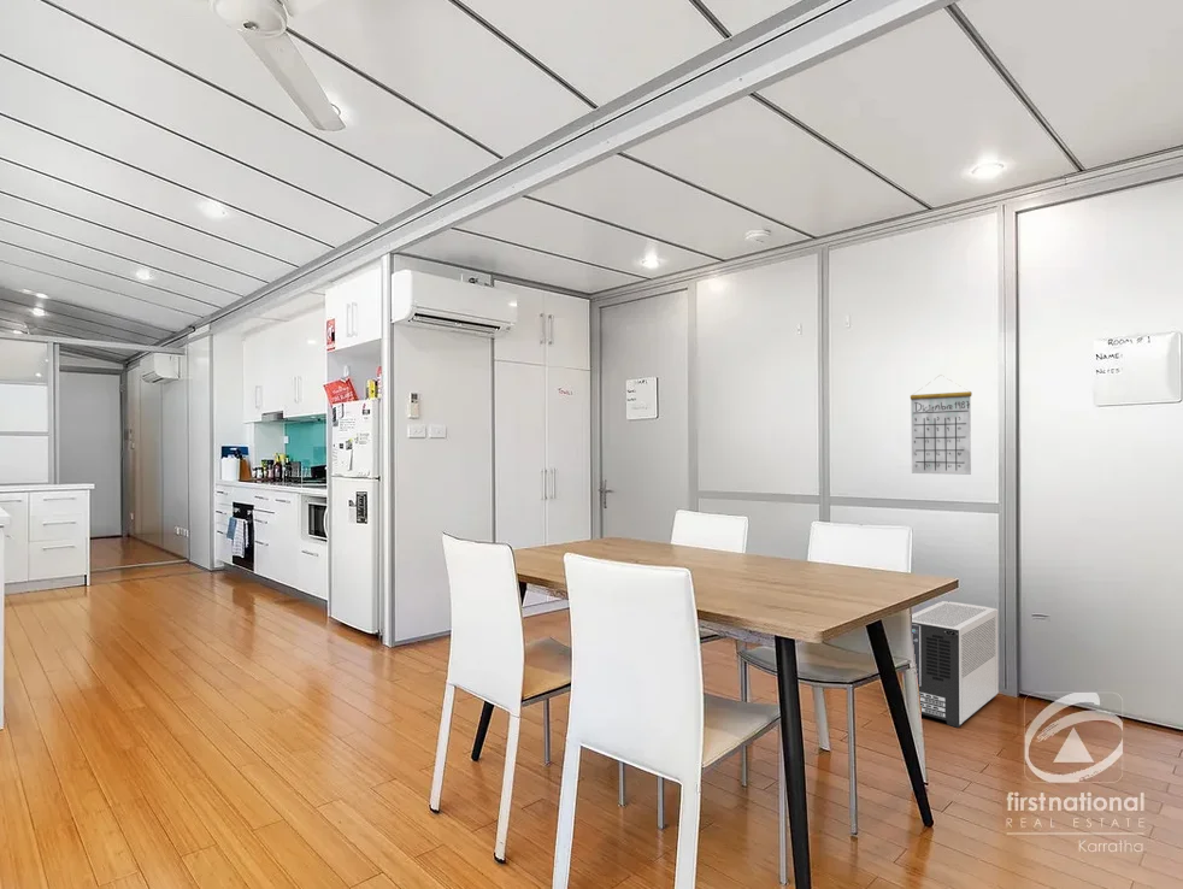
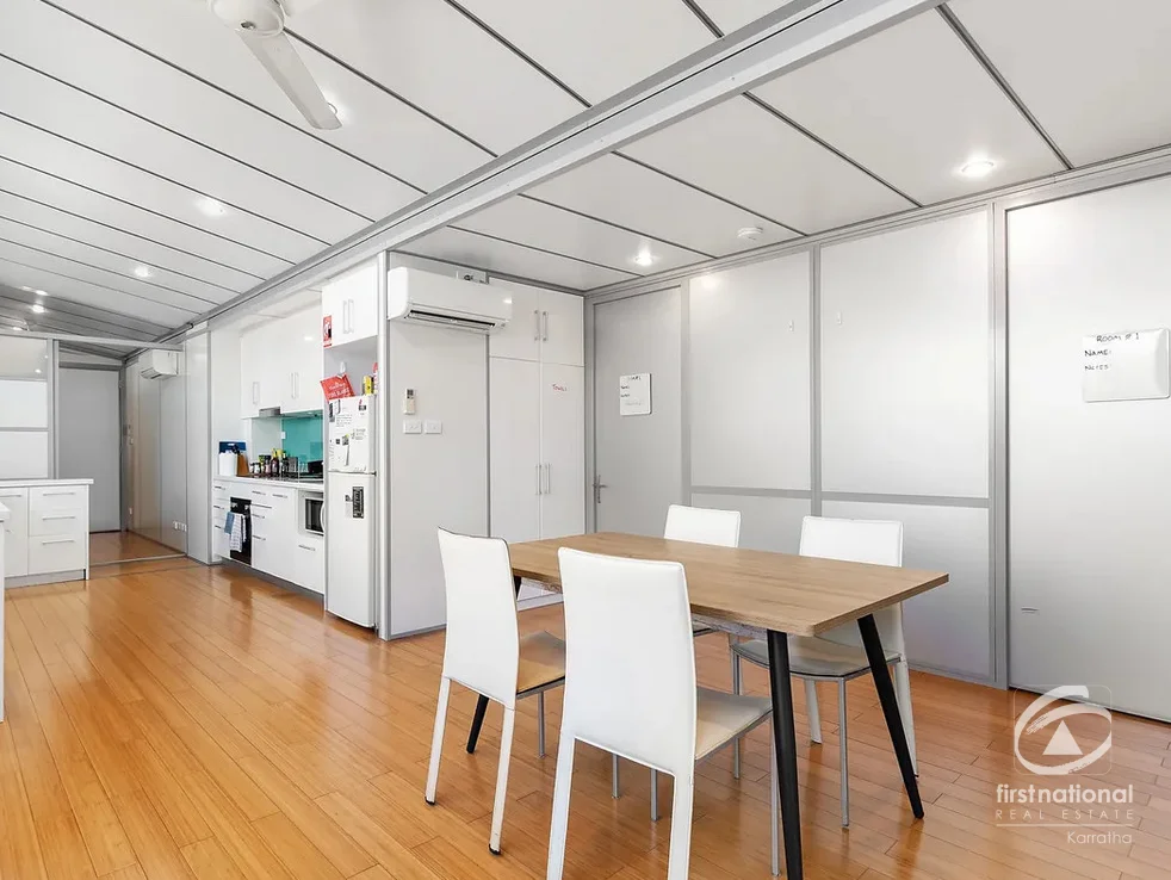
- air purifier [911,600,1000,729]
- calendar [910,373,973,476]
